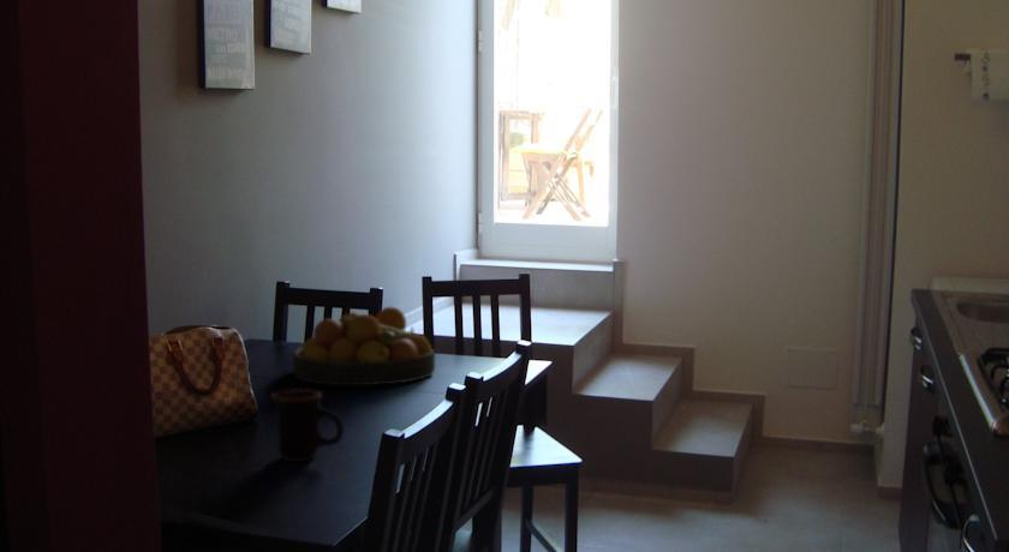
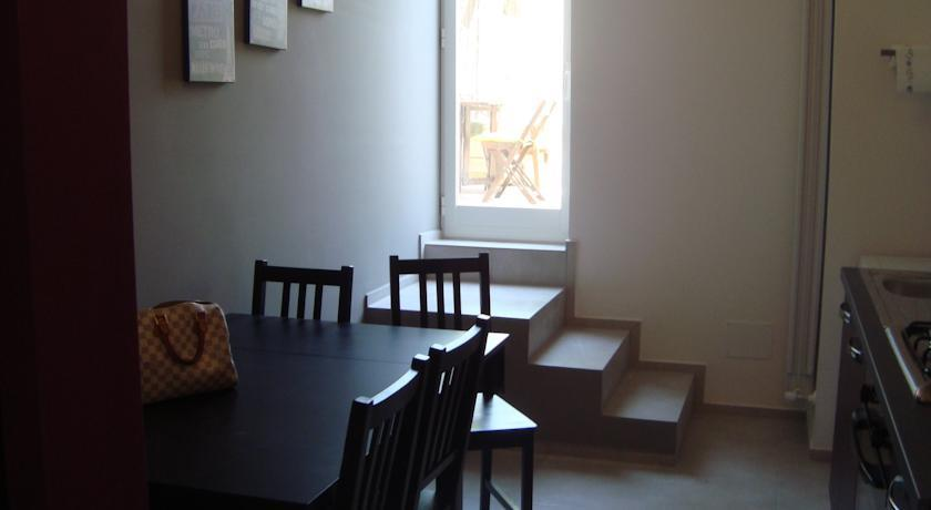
- fruit bowl [291,306,436,386]
- mug [269,388,345,463]
